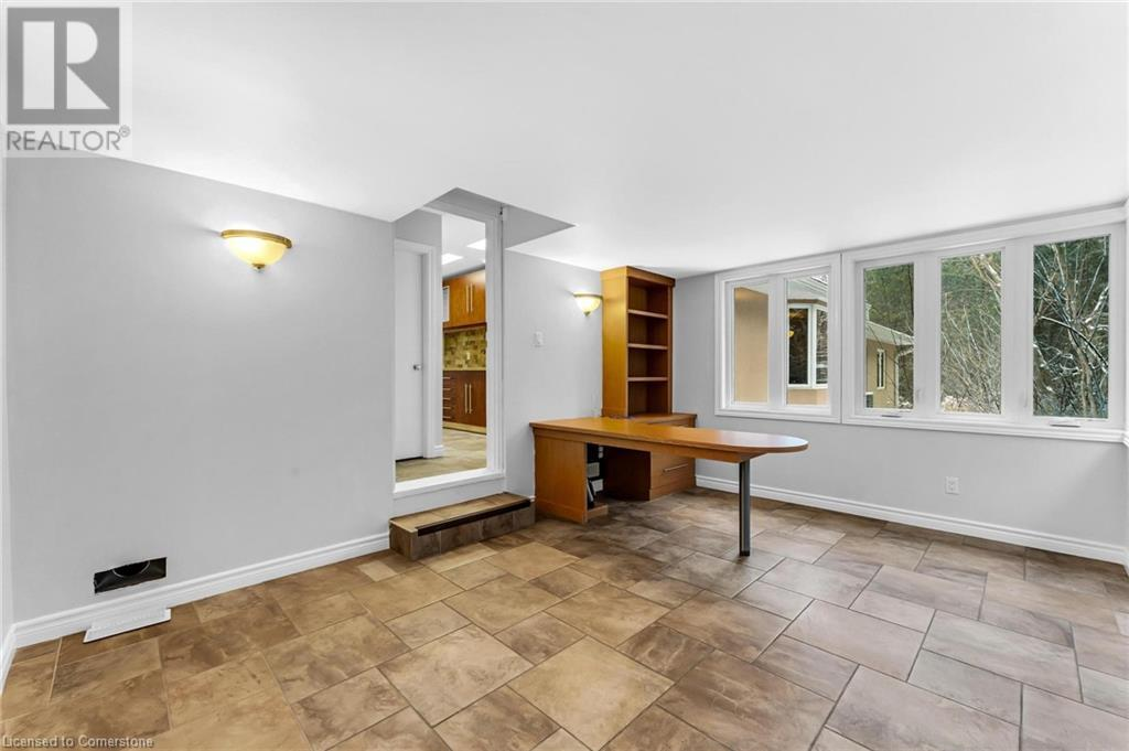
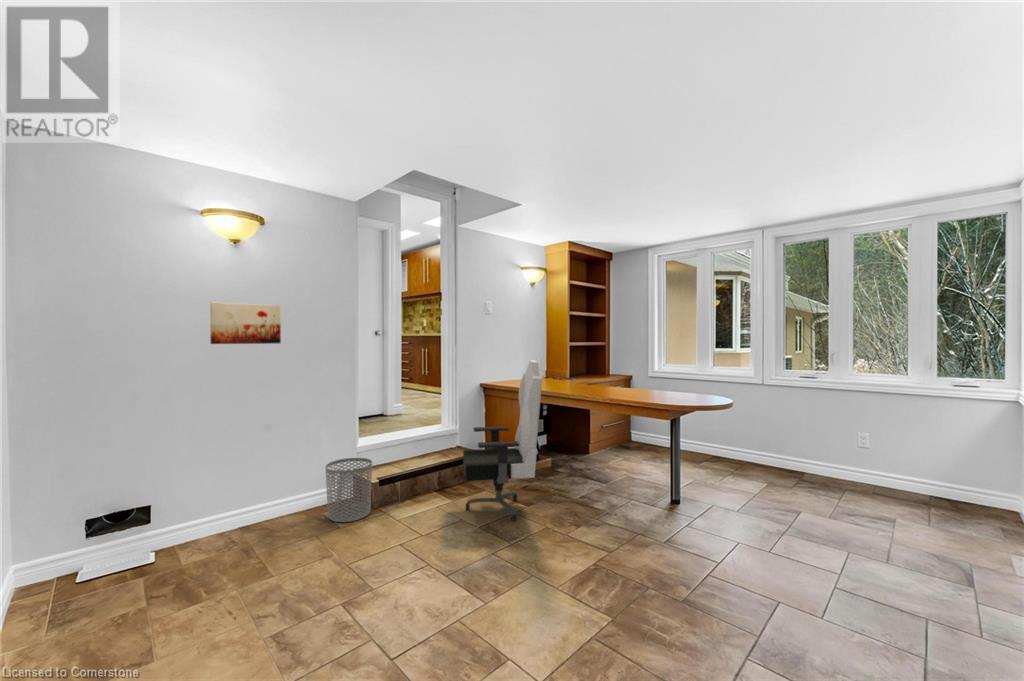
+ wall art [209,302,282,345]
+ office chair [462,359,543,522]
+ waste bin [325,457,373,523]
